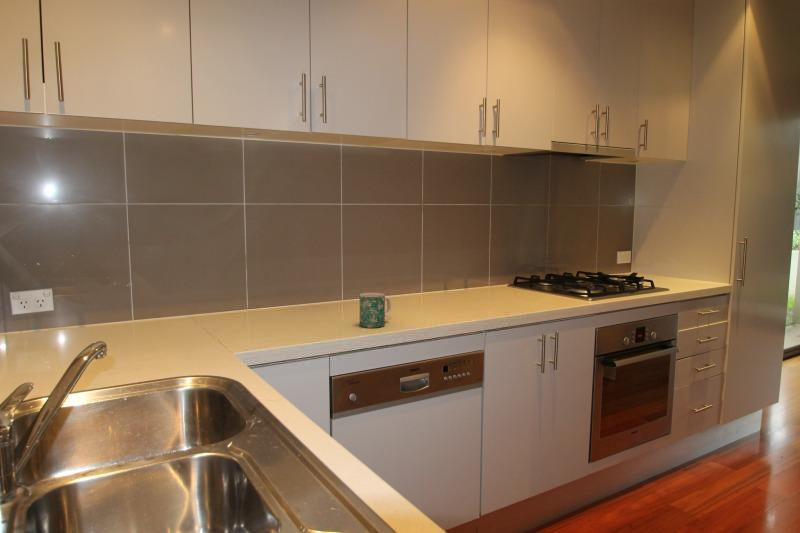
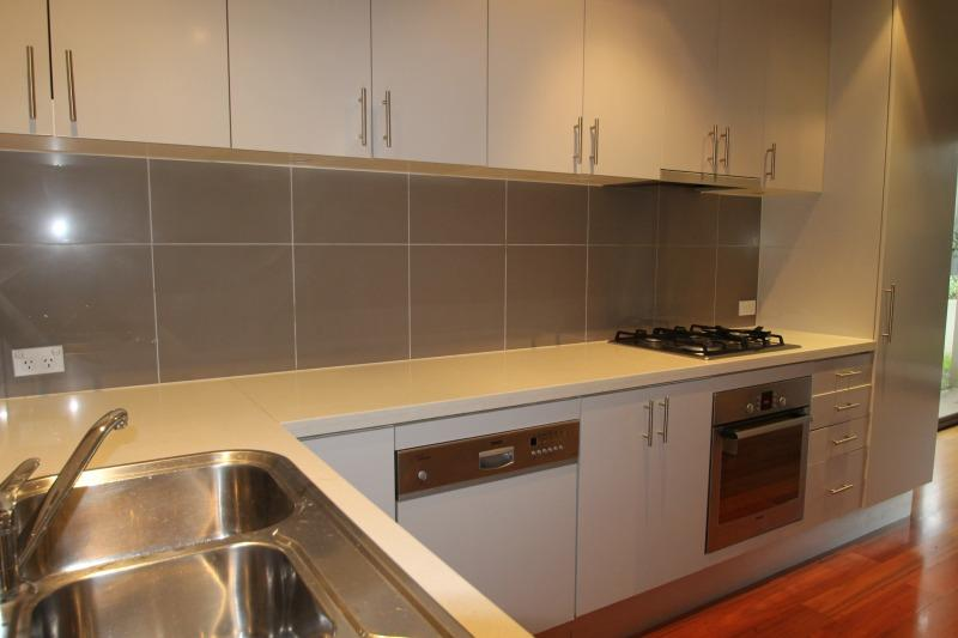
- mug [359,292,392,329]
